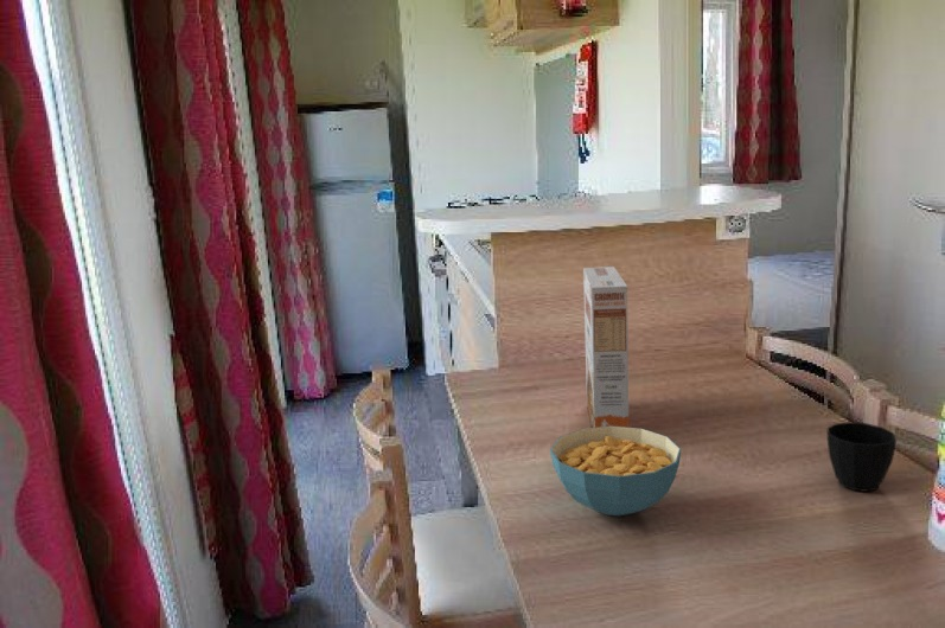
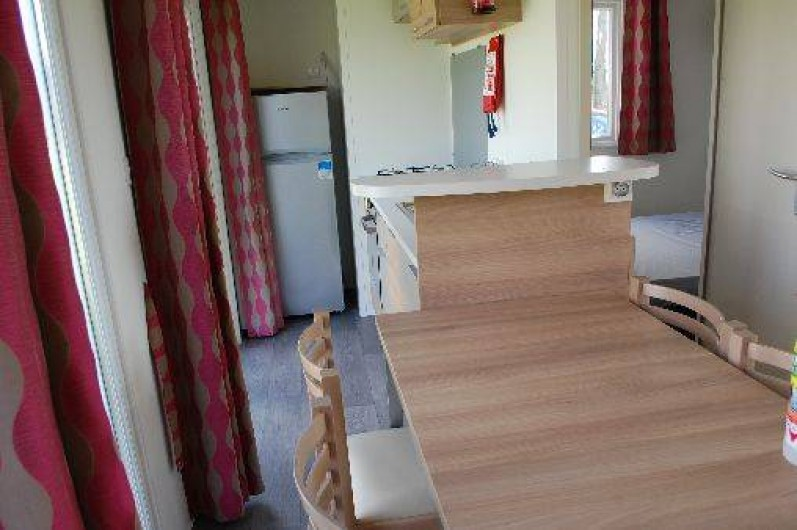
- cereal bowl [549,427,682,517]
- cereal box [582,265,630,428]
- cup [826,421,898,493]
